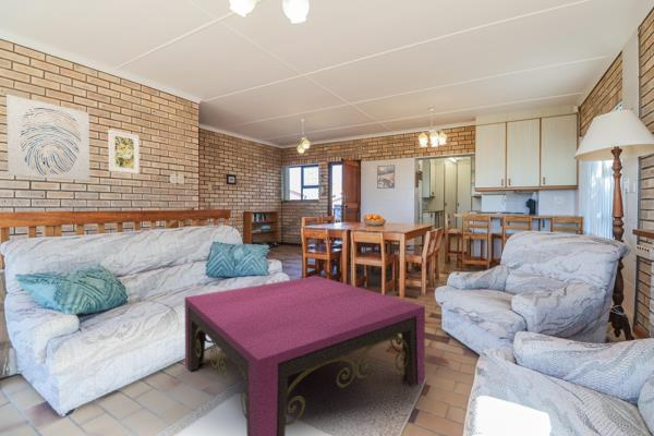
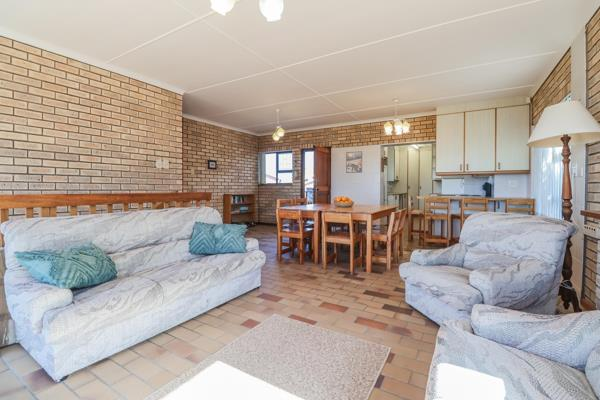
- wall art [5,94,90,182]
- coffee table [184,275,426,436]
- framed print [107,129,141,175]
